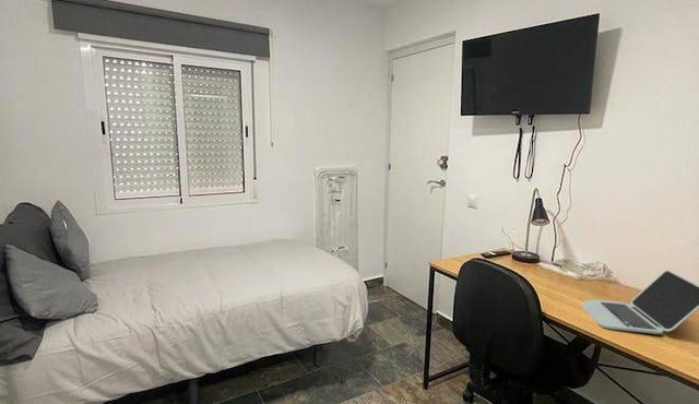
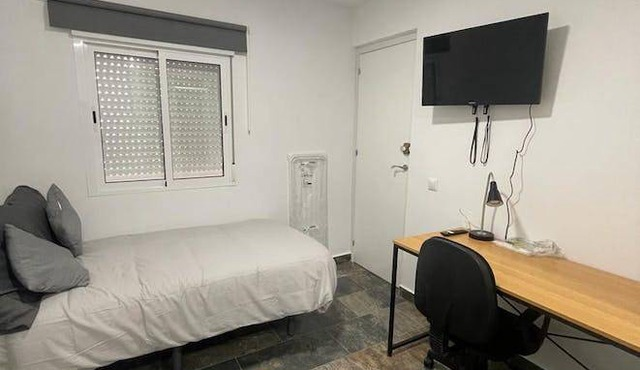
- laptop [579,270,699,335]
